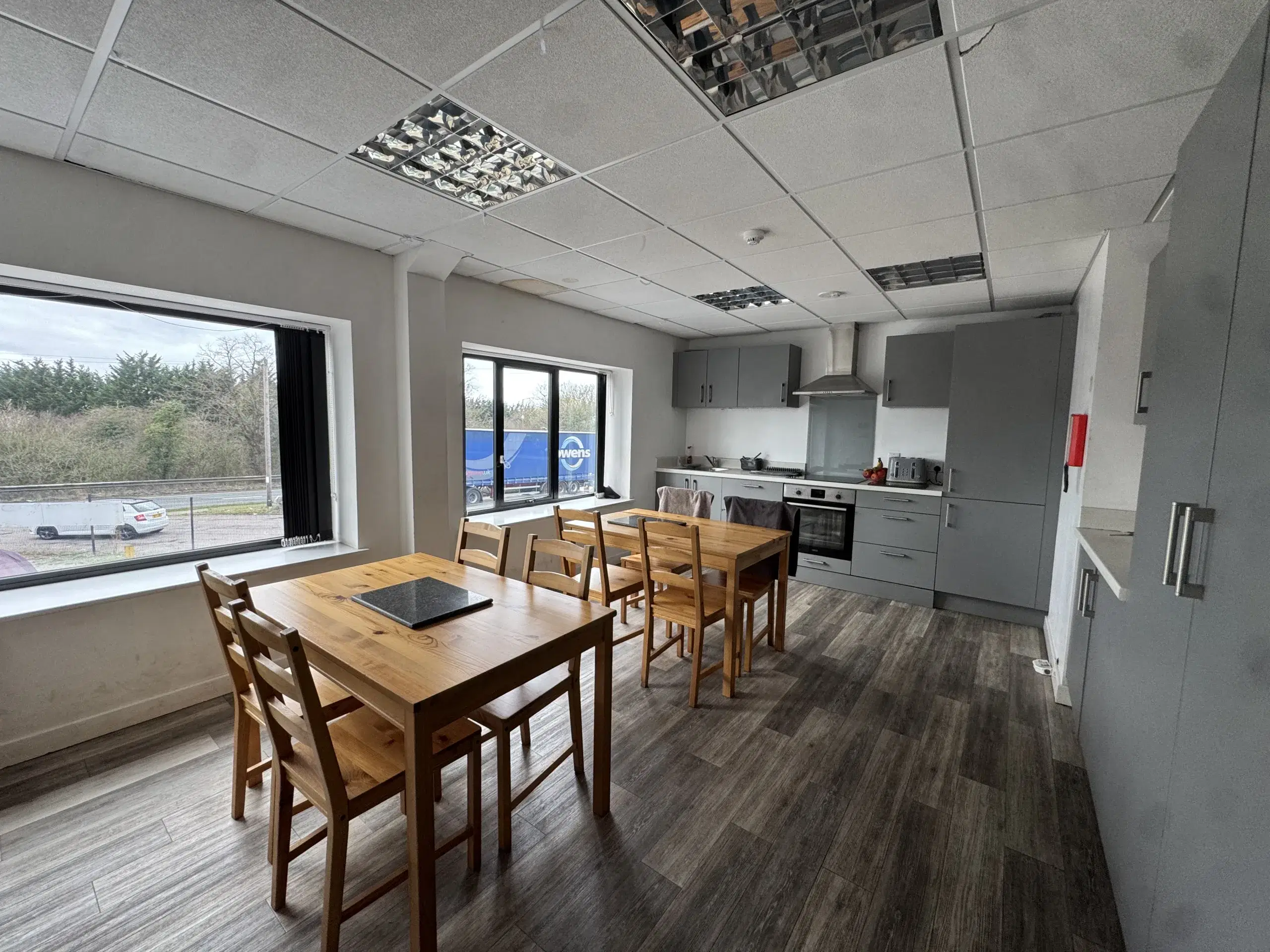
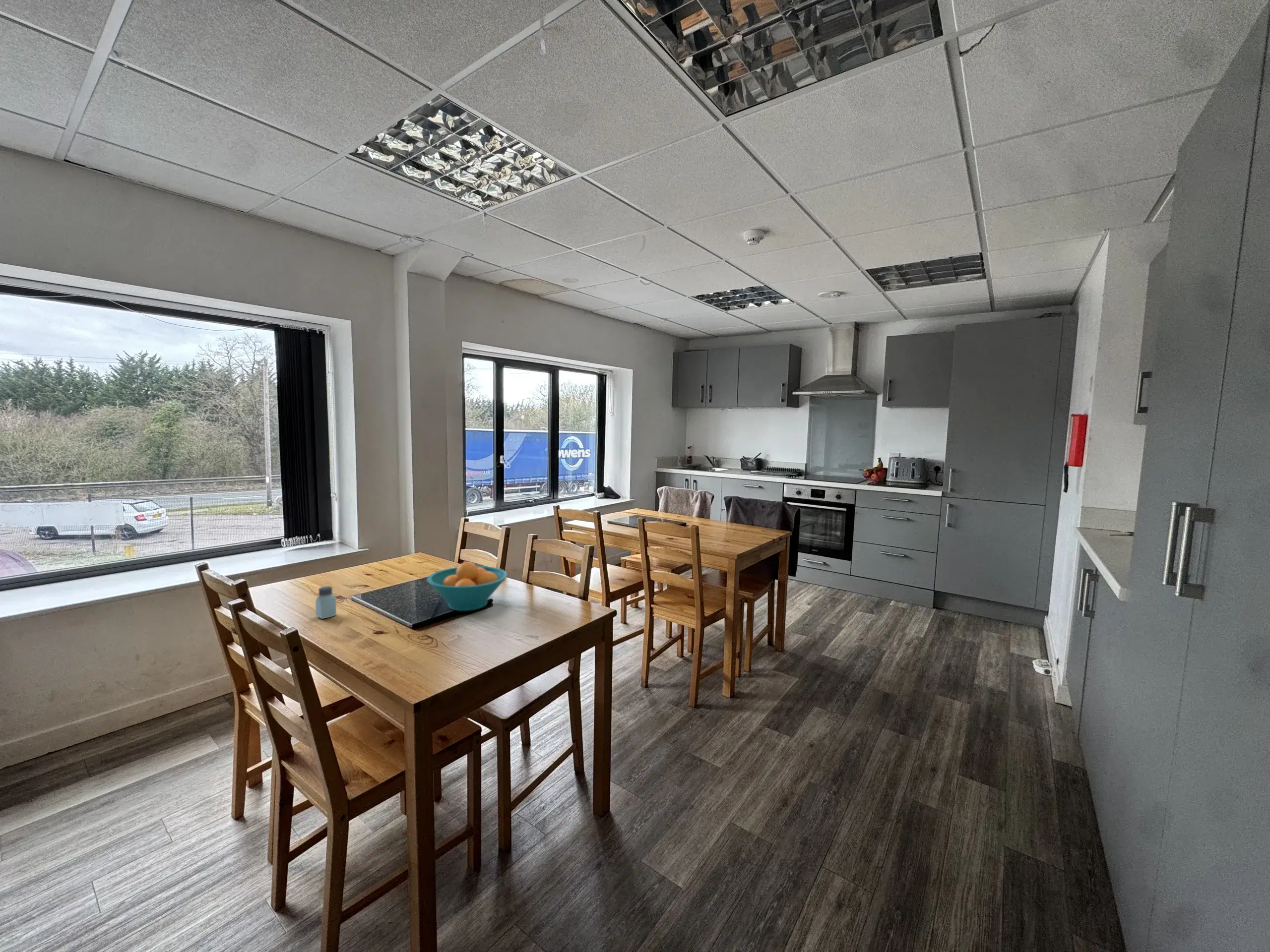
+ fruit bowl [426,561,508,611]
+ saltshaker [315,586,337,619]
